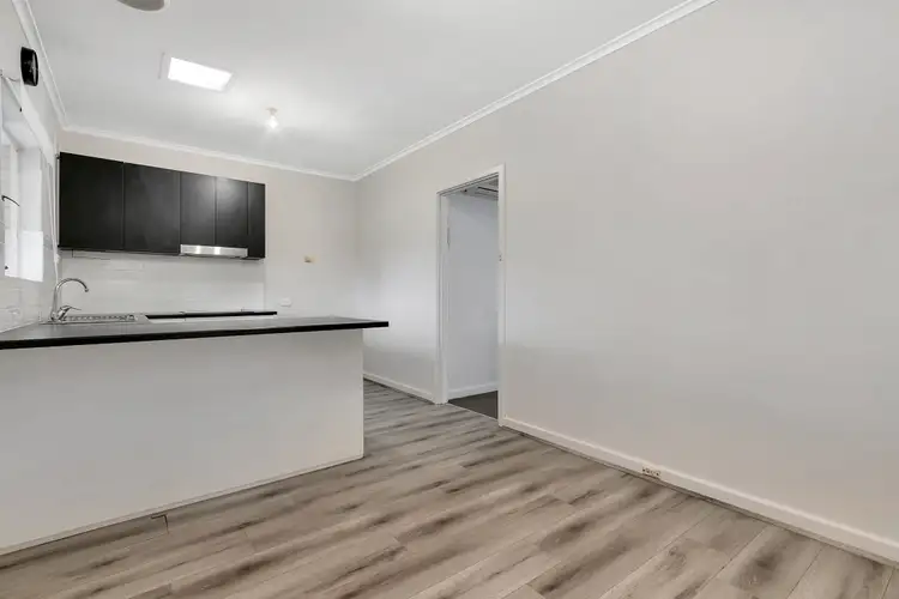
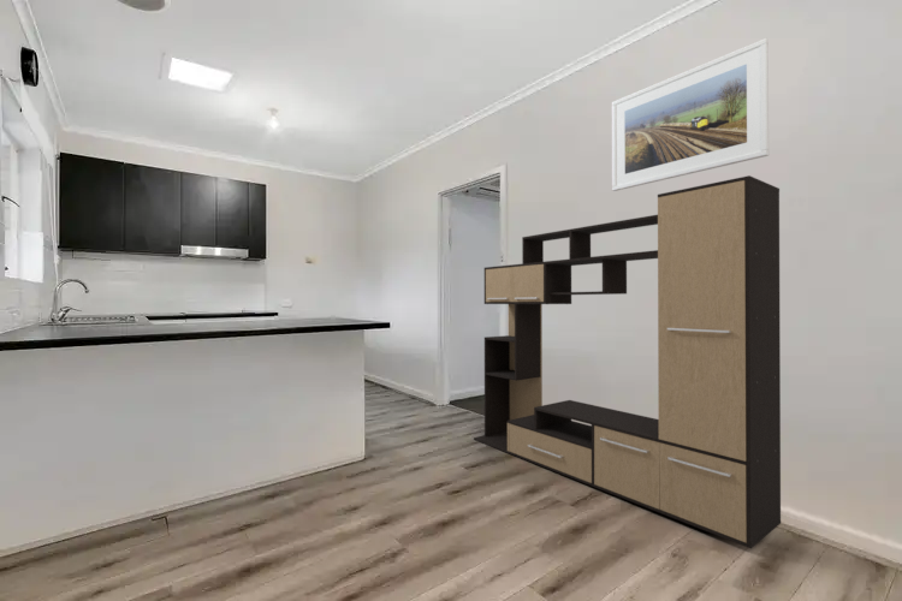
+ media console [473,174,782,549]
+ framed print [611,37,770,192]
